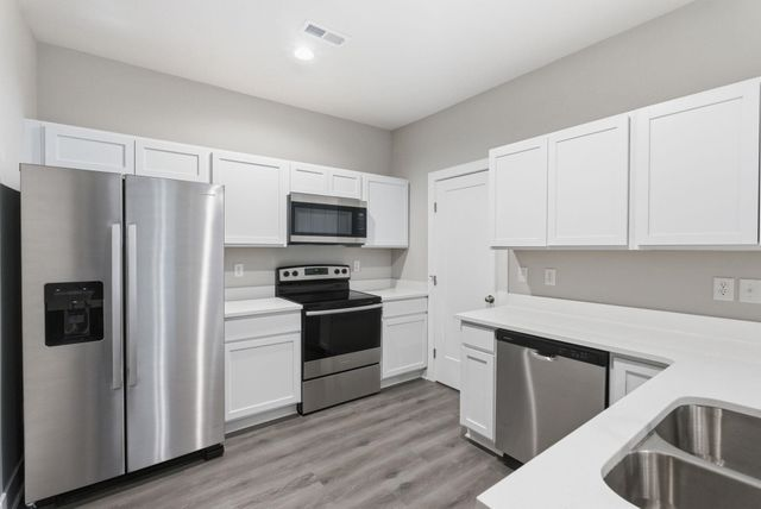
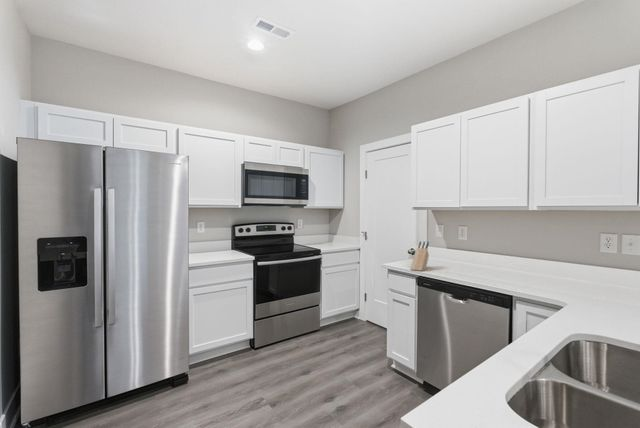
+ knife block [410,240,430,272]
